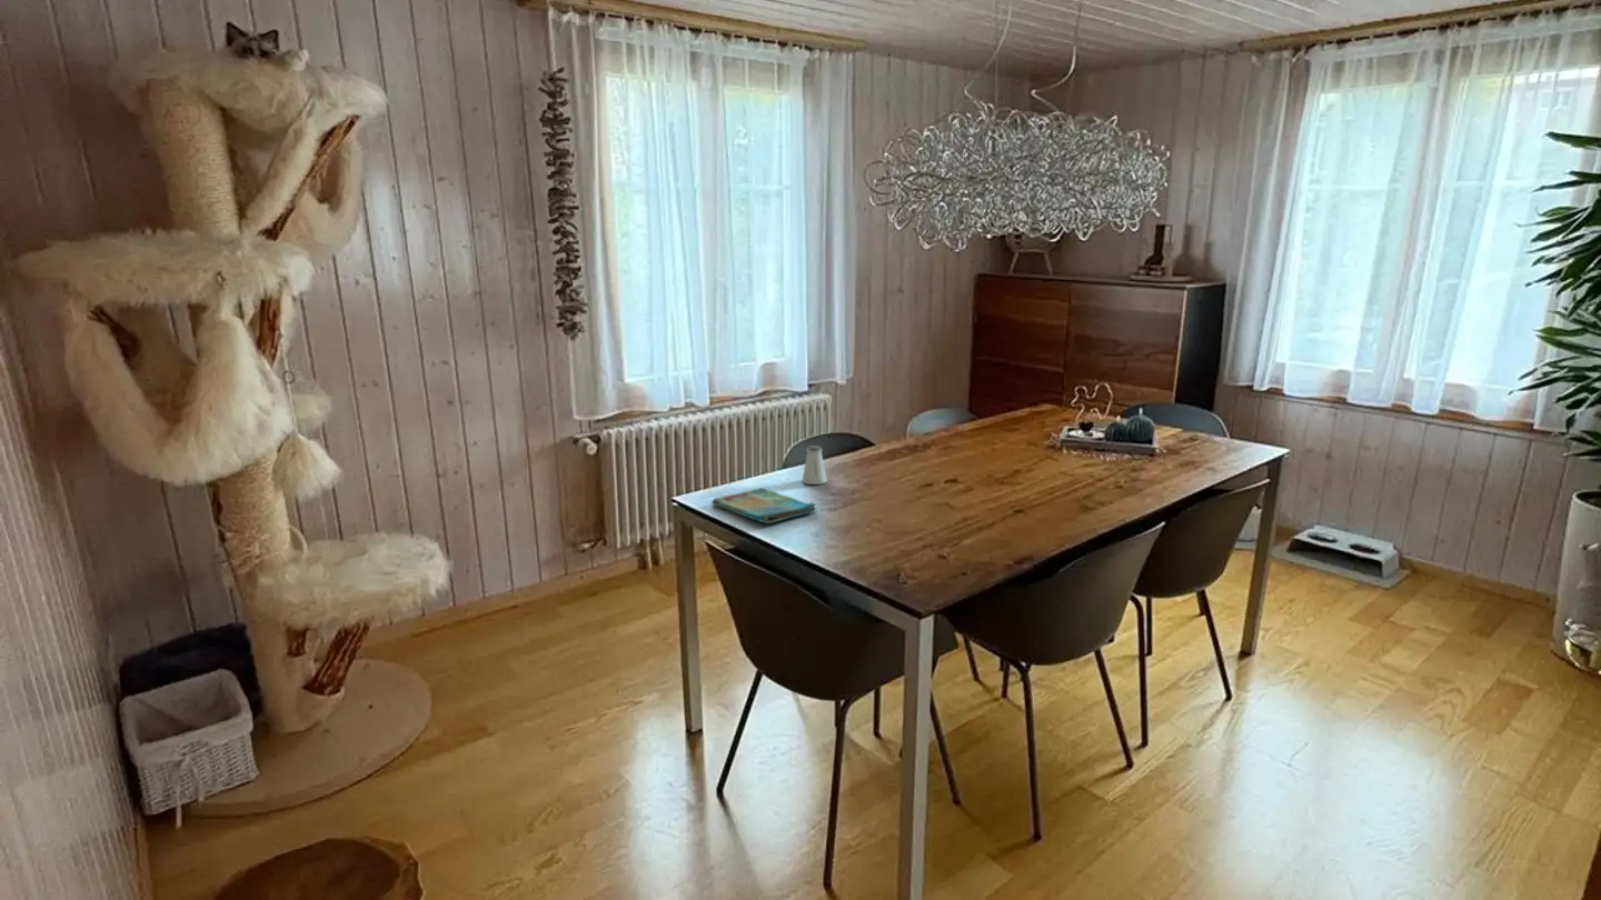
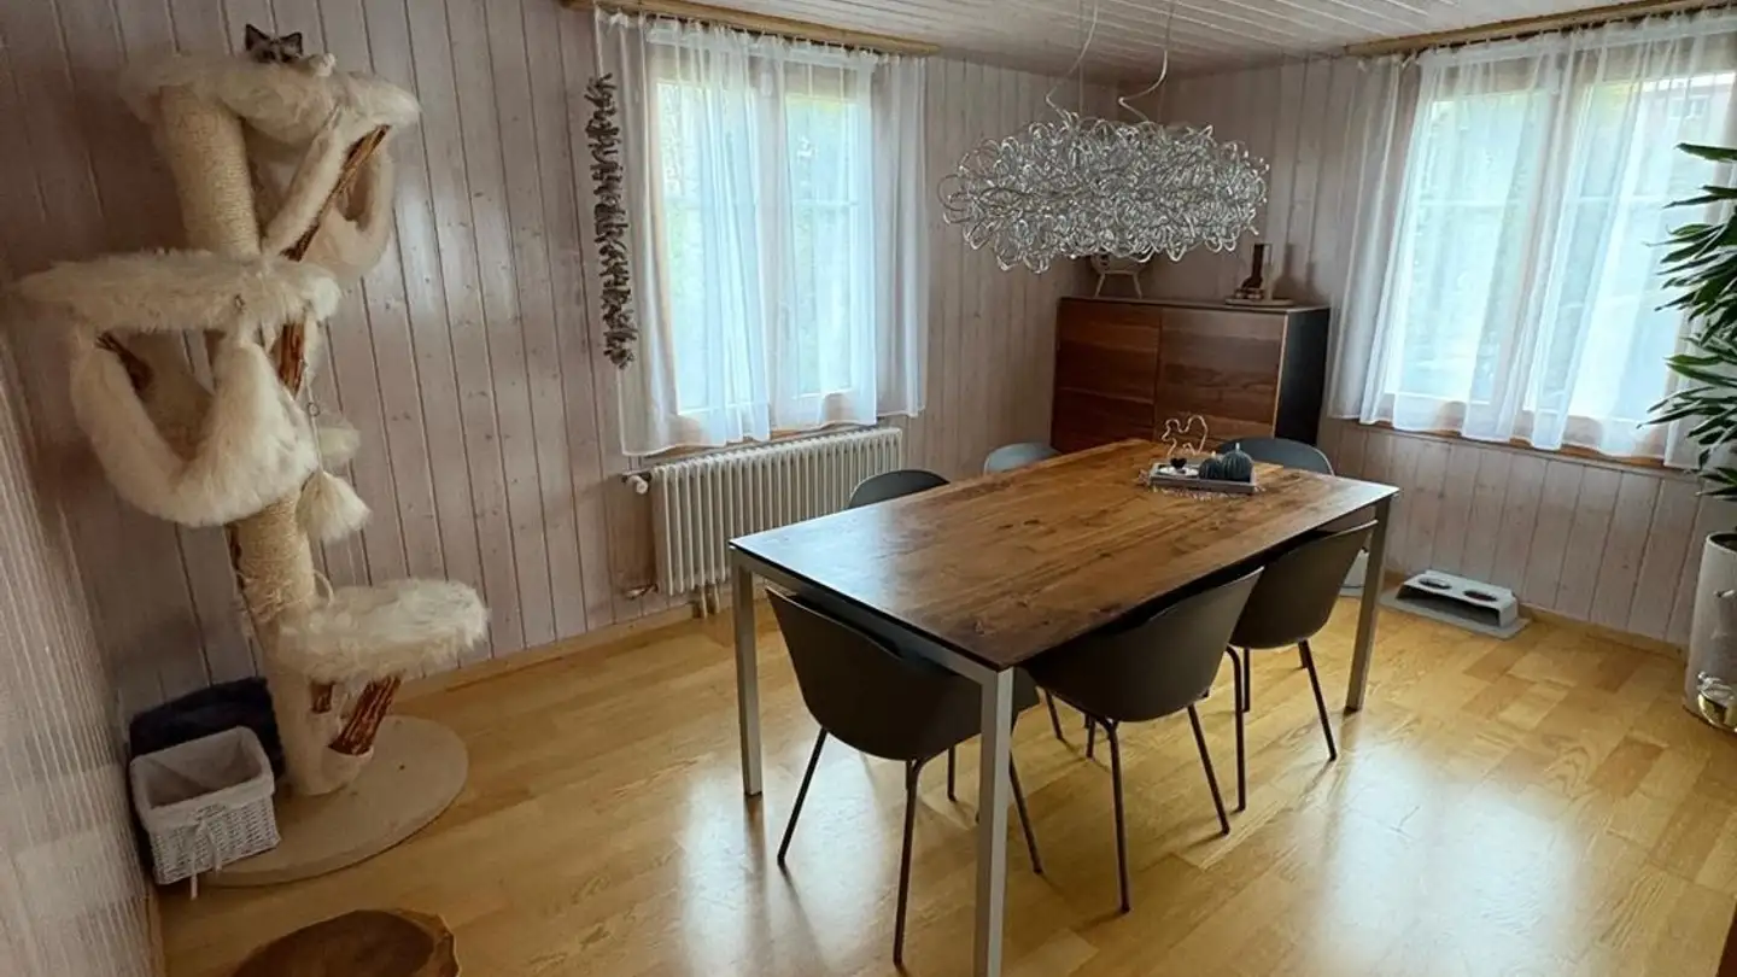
- saltshaker [800,444,828,486]
- dish towel [710,487,818,524]
